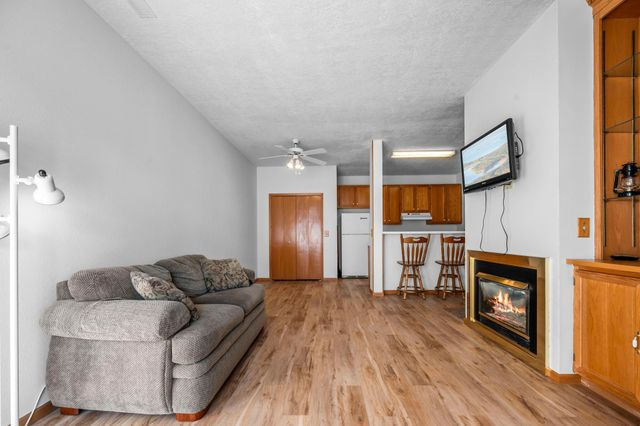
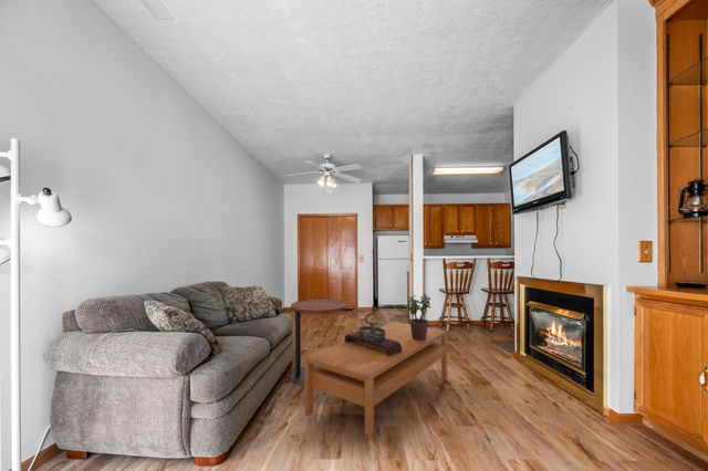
+ potted plant [406,292,431,341]
+ coffee table [303,321,448,441]
+ bonsai tree [343,303,402,356]
+ side table [290,299,348,387]
